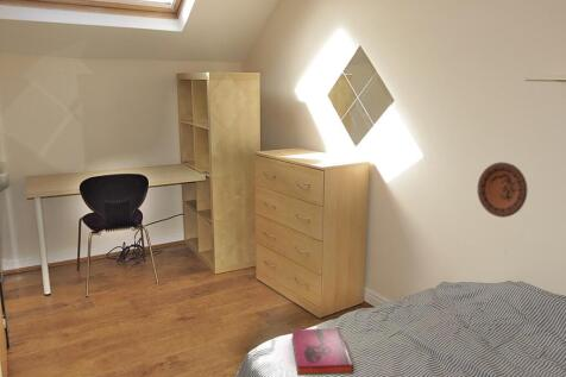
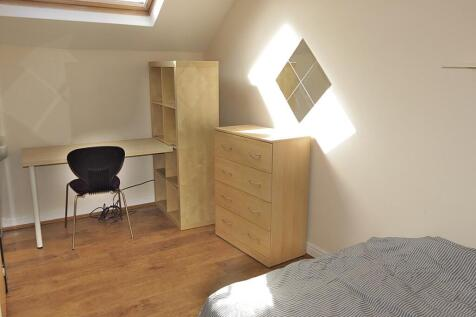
- decorative plate [477,161,528,219]
- hardback book [290,327,354,377]
